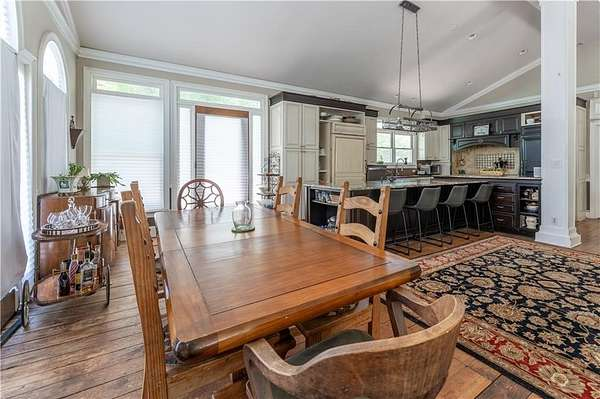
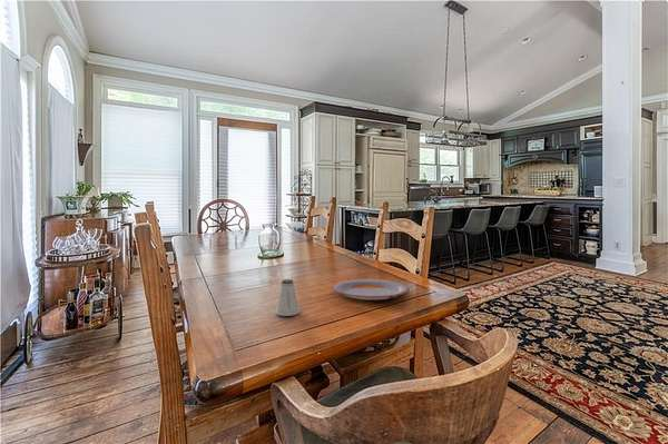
+ plate [331,278,411,300]
+ saltshaker [275,278,301,317]
